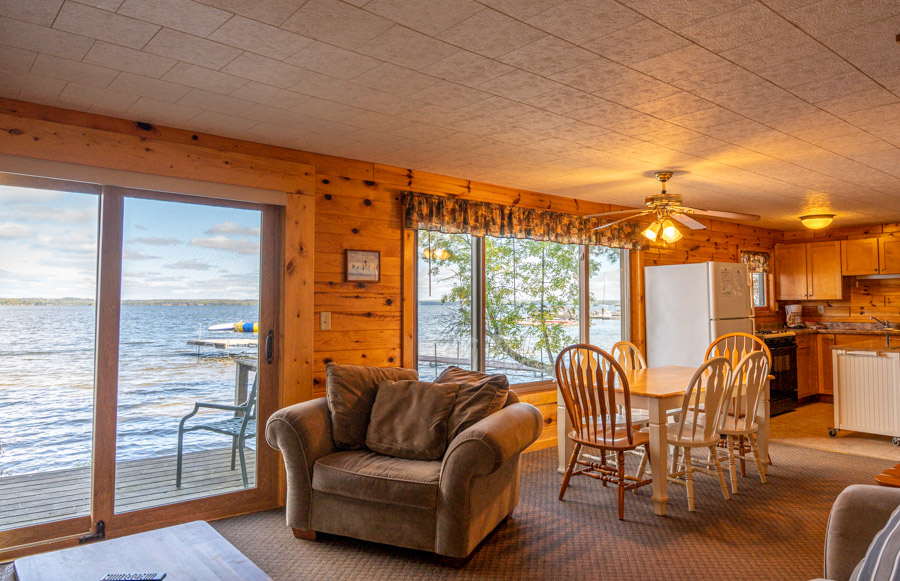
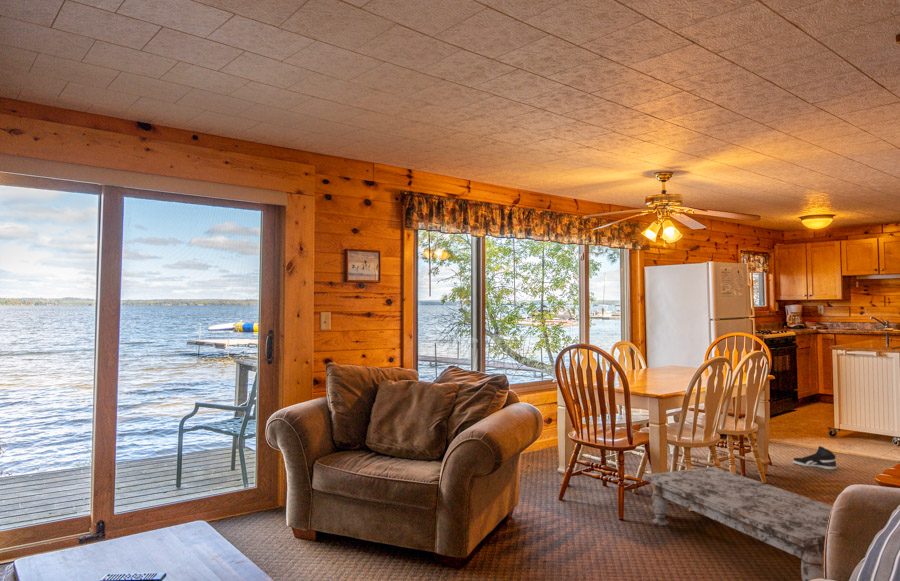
+ coffee table [642,466,833,581]
+ sneaker [792,445,837,471]
